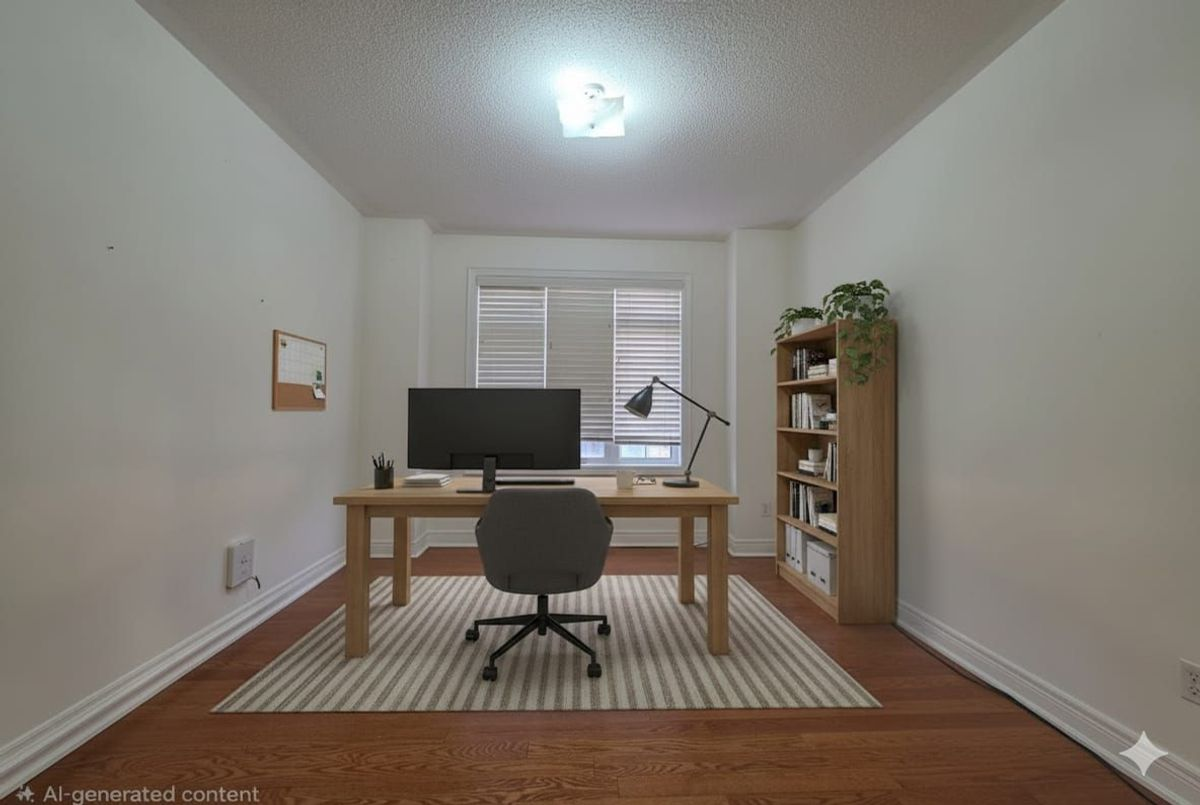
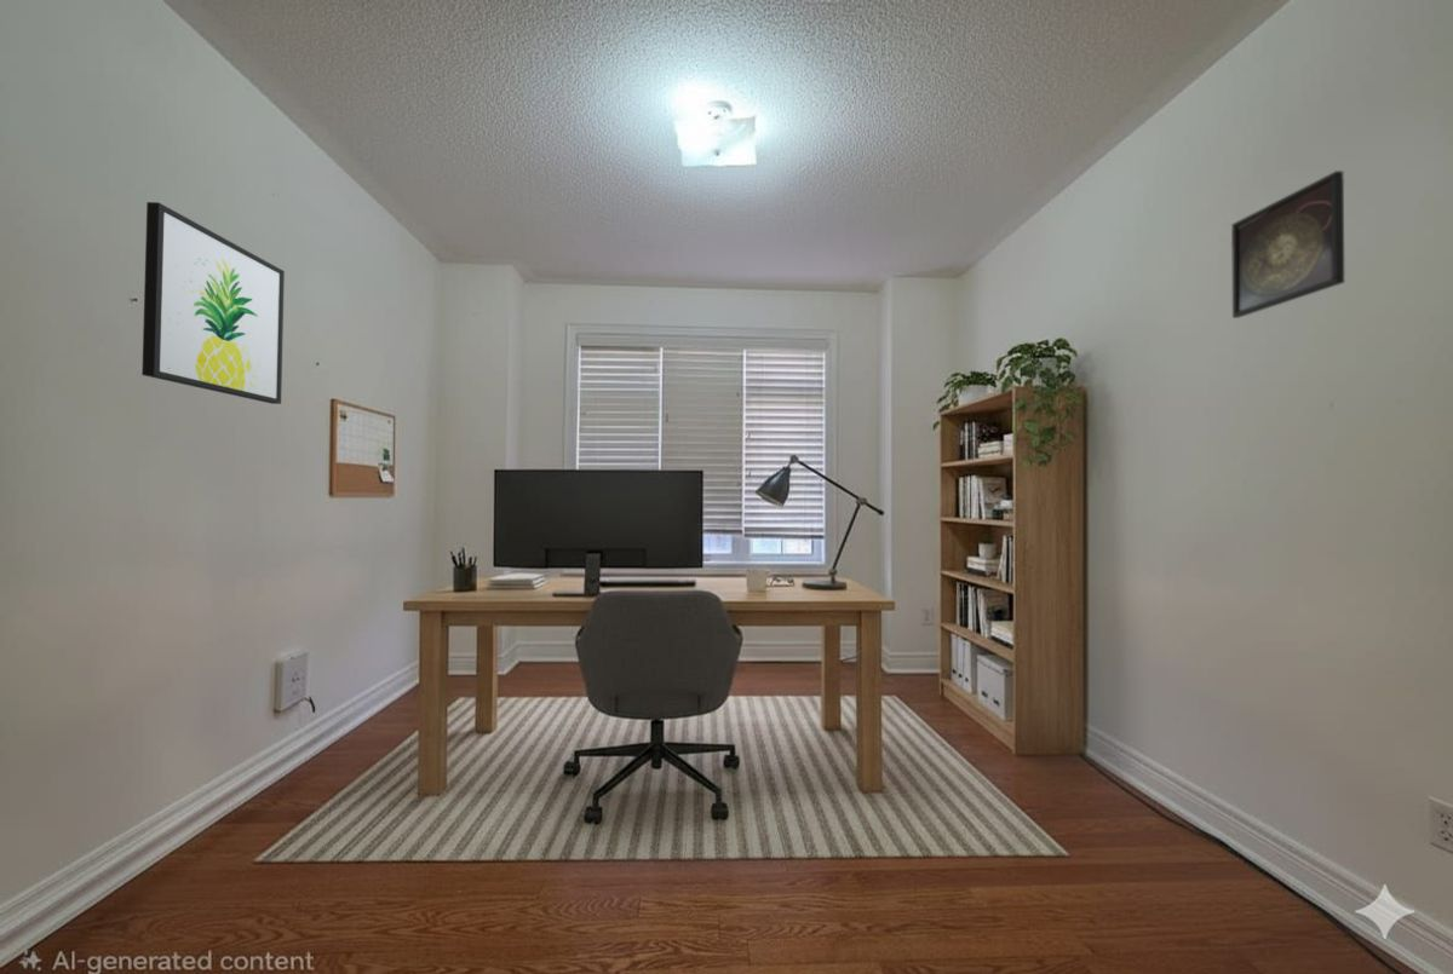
+ wall art [140,201,286,405]
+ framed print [1230,169,1345,319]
